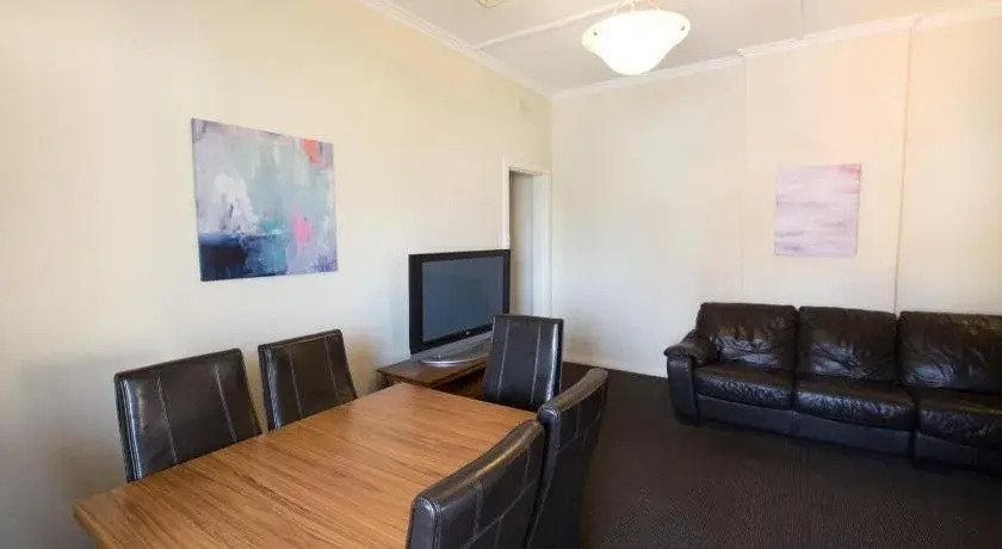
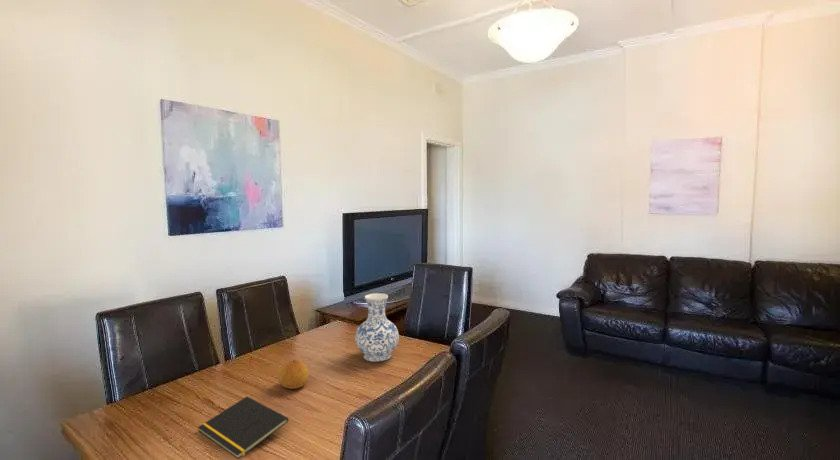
+ notepad [197,396,290,460]
+ fruit [277,358,310,390]
+ vase [354,292,400,363]
